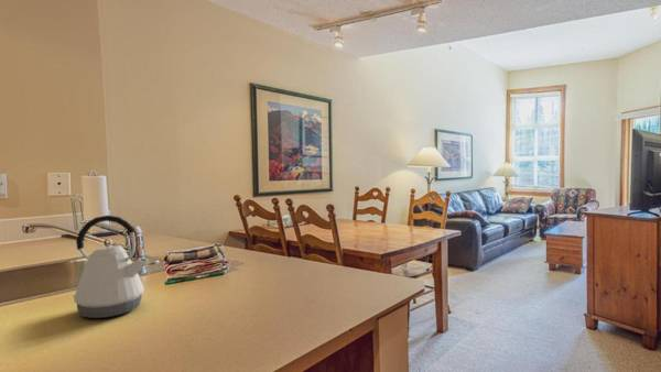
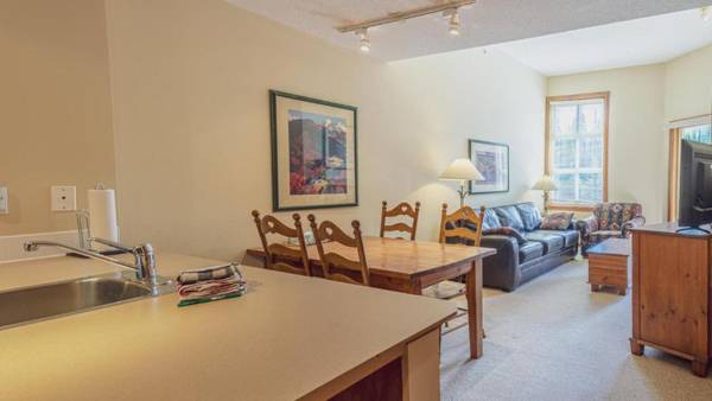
- kettle [73,215,150,319]
